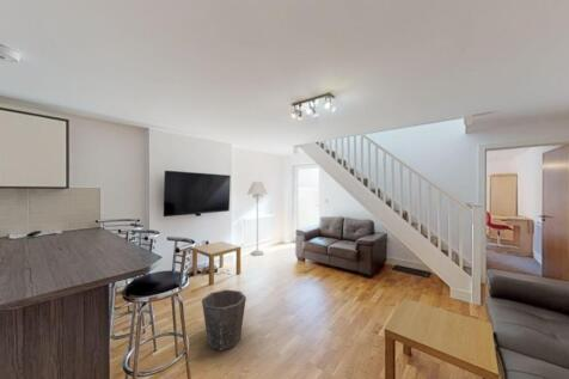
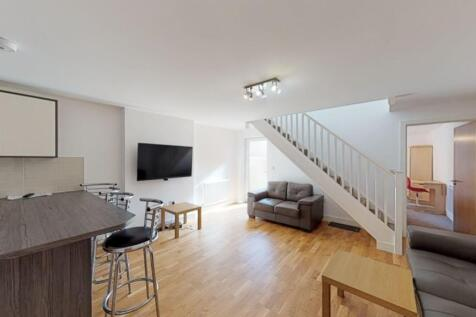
- waste bin [201,288,247,352]
- floor lamp [246,181,269,256]
